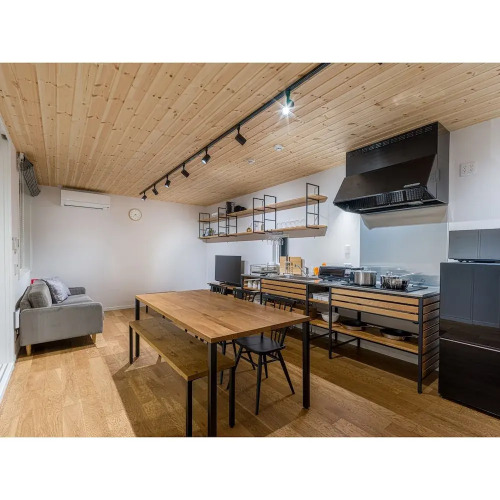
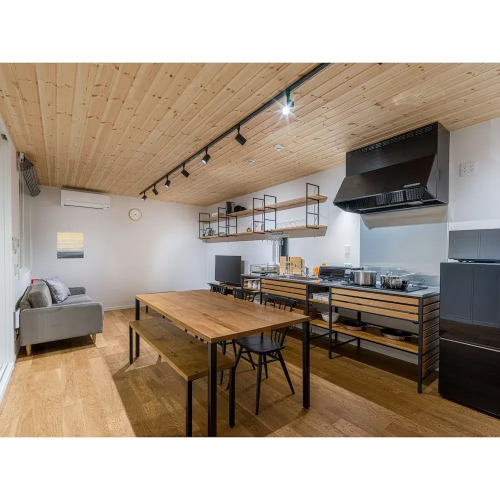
+ wall art [56,231,85,260]
